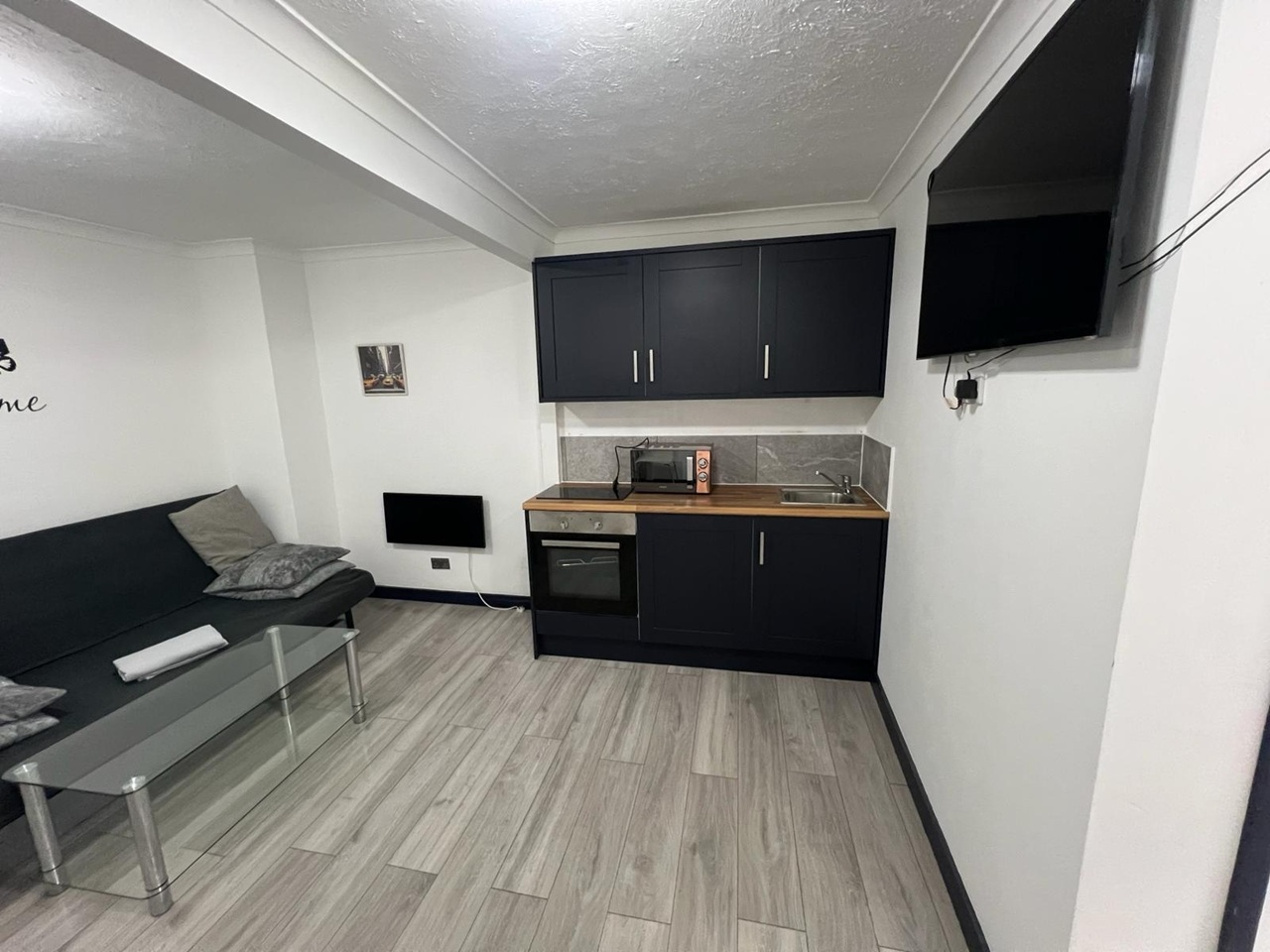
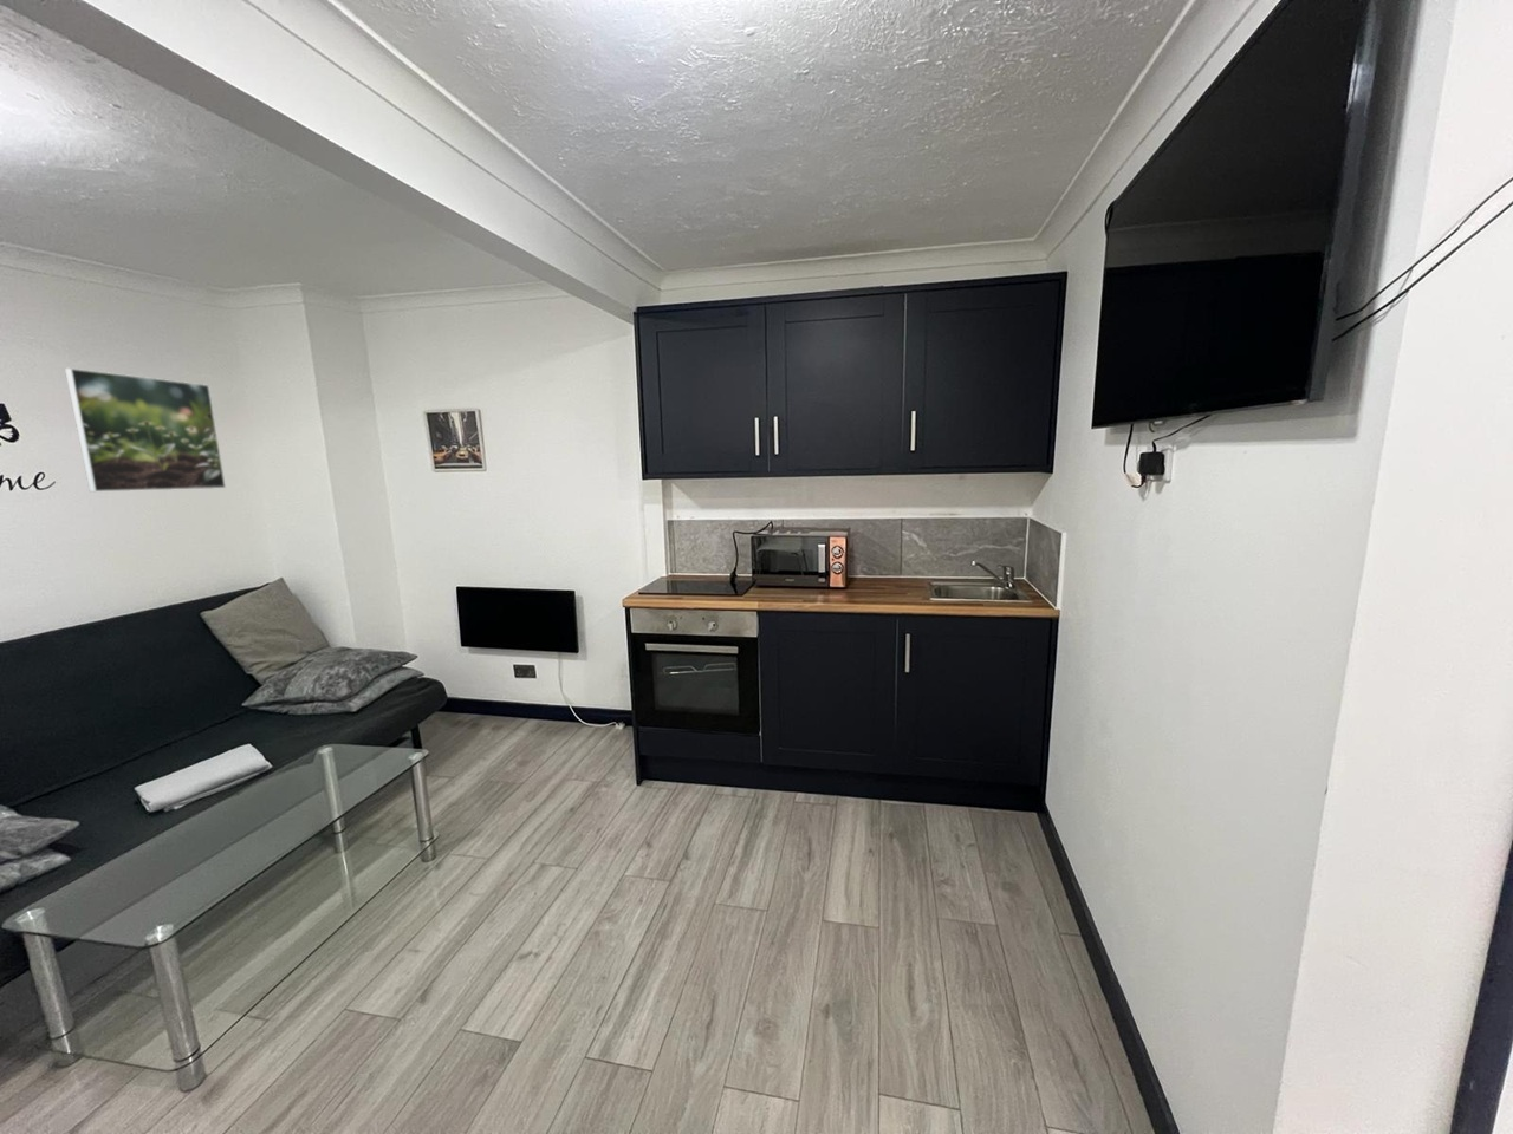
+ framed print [64,367,228,493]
